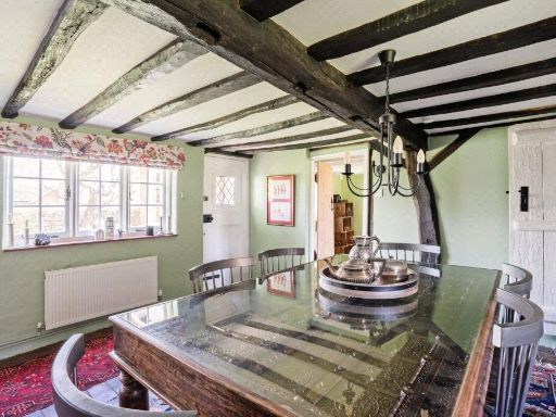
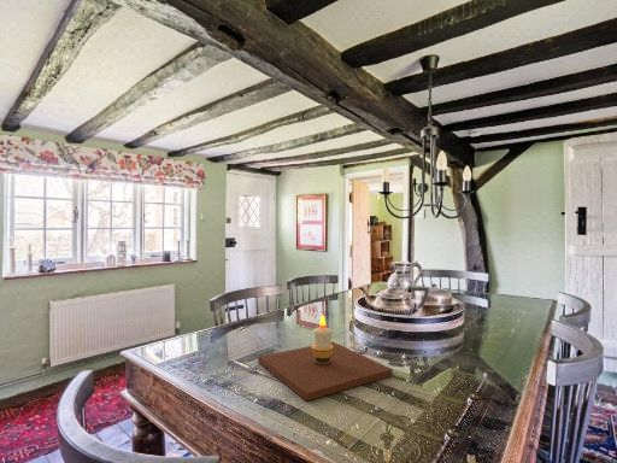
+ candle [257,313,394,403]
